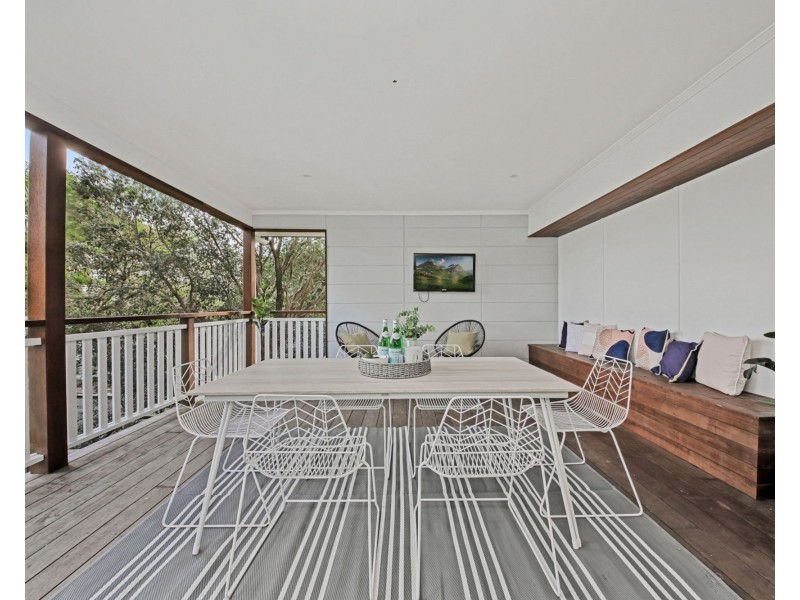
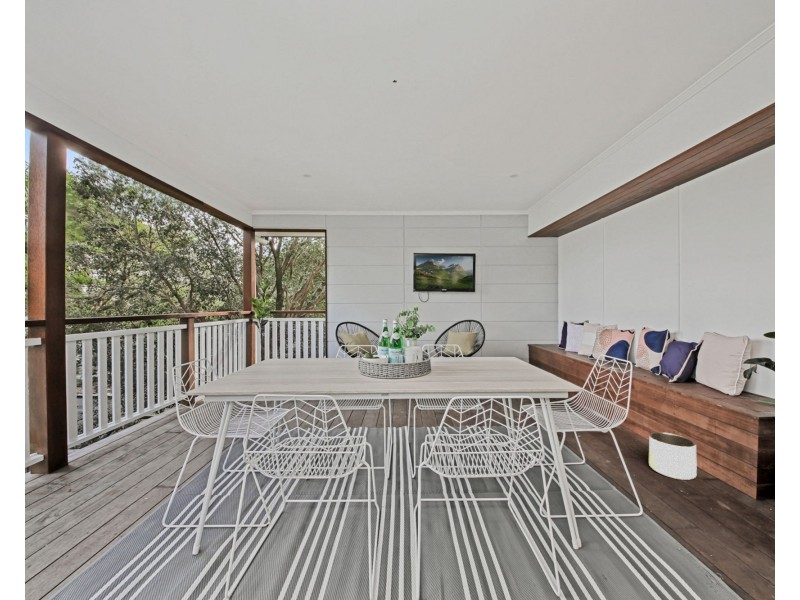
+ planter [648,431,698,481]
